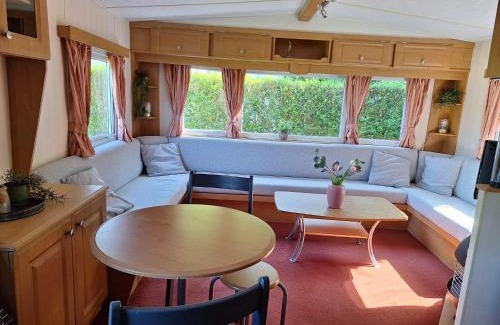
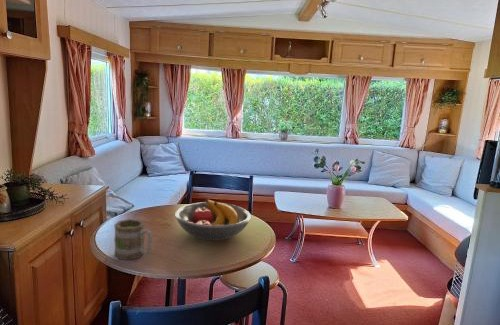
+ mug [113,218,153,261]
+ fruit bowl [174,198,252,242]
